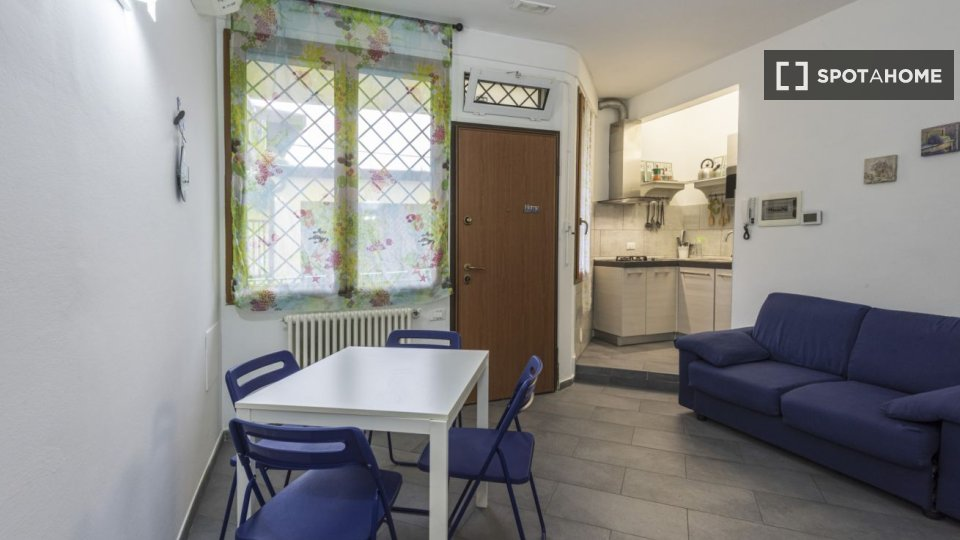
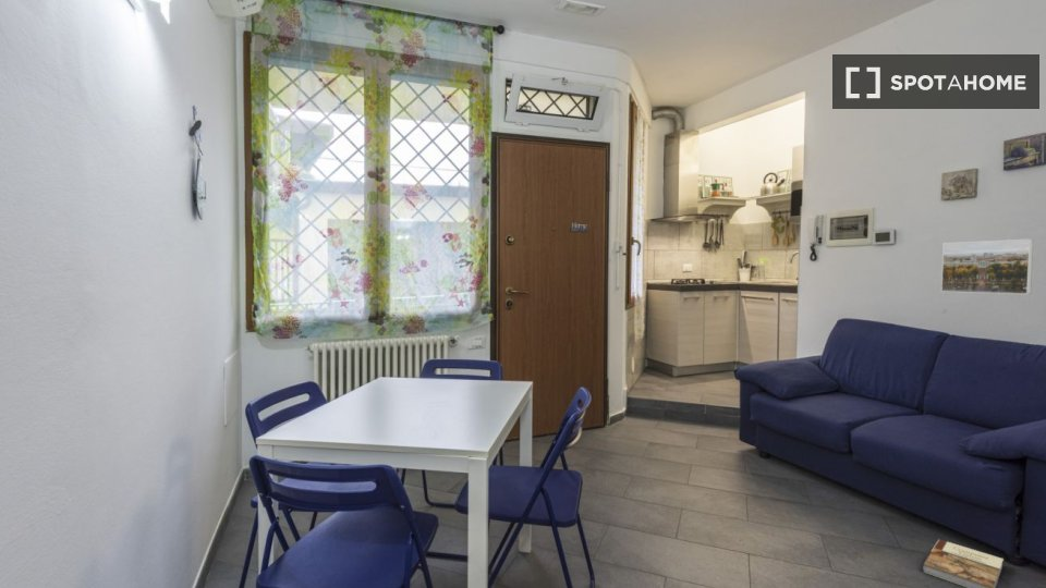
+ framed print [940,237,1034,295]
+ book [921,538,1005,588]
